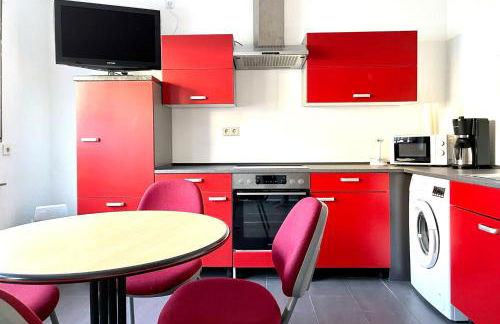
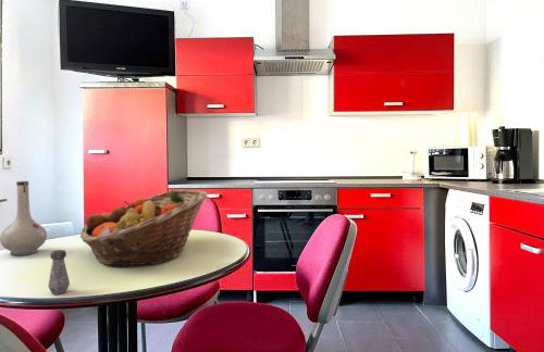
+ salt shaker [47,249,71,296]
+ fruit basket [79,189,209,266]
+ vase [0,180,48,256]
